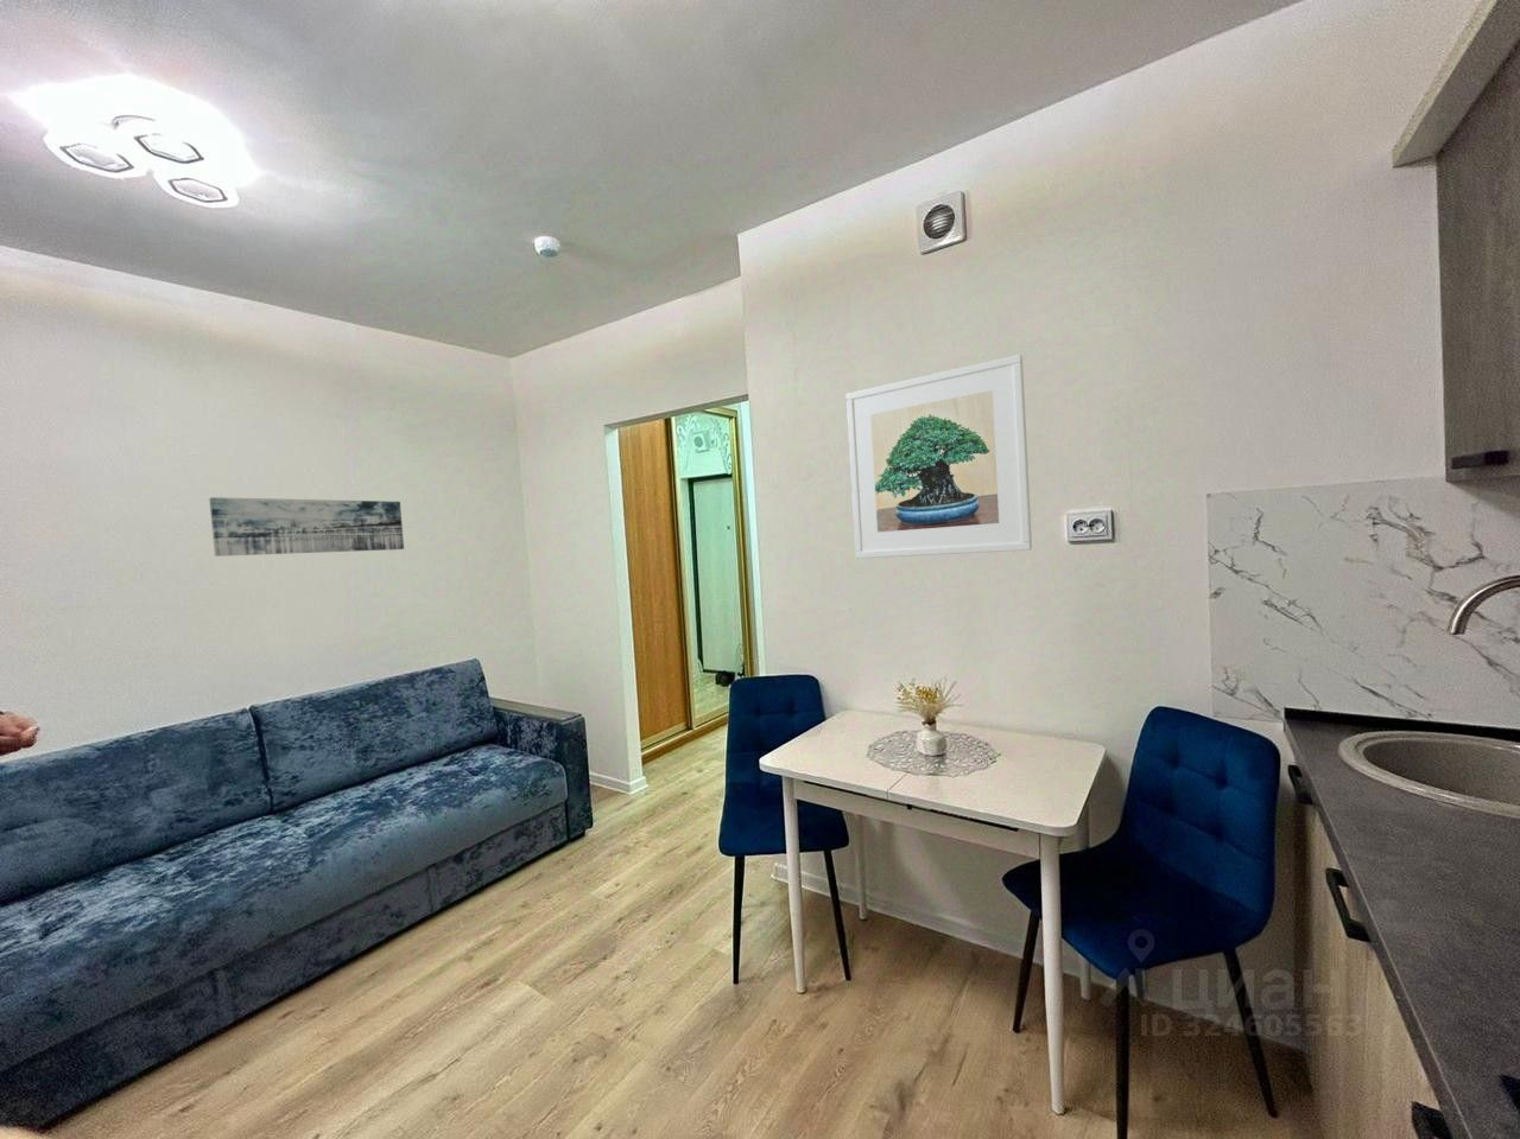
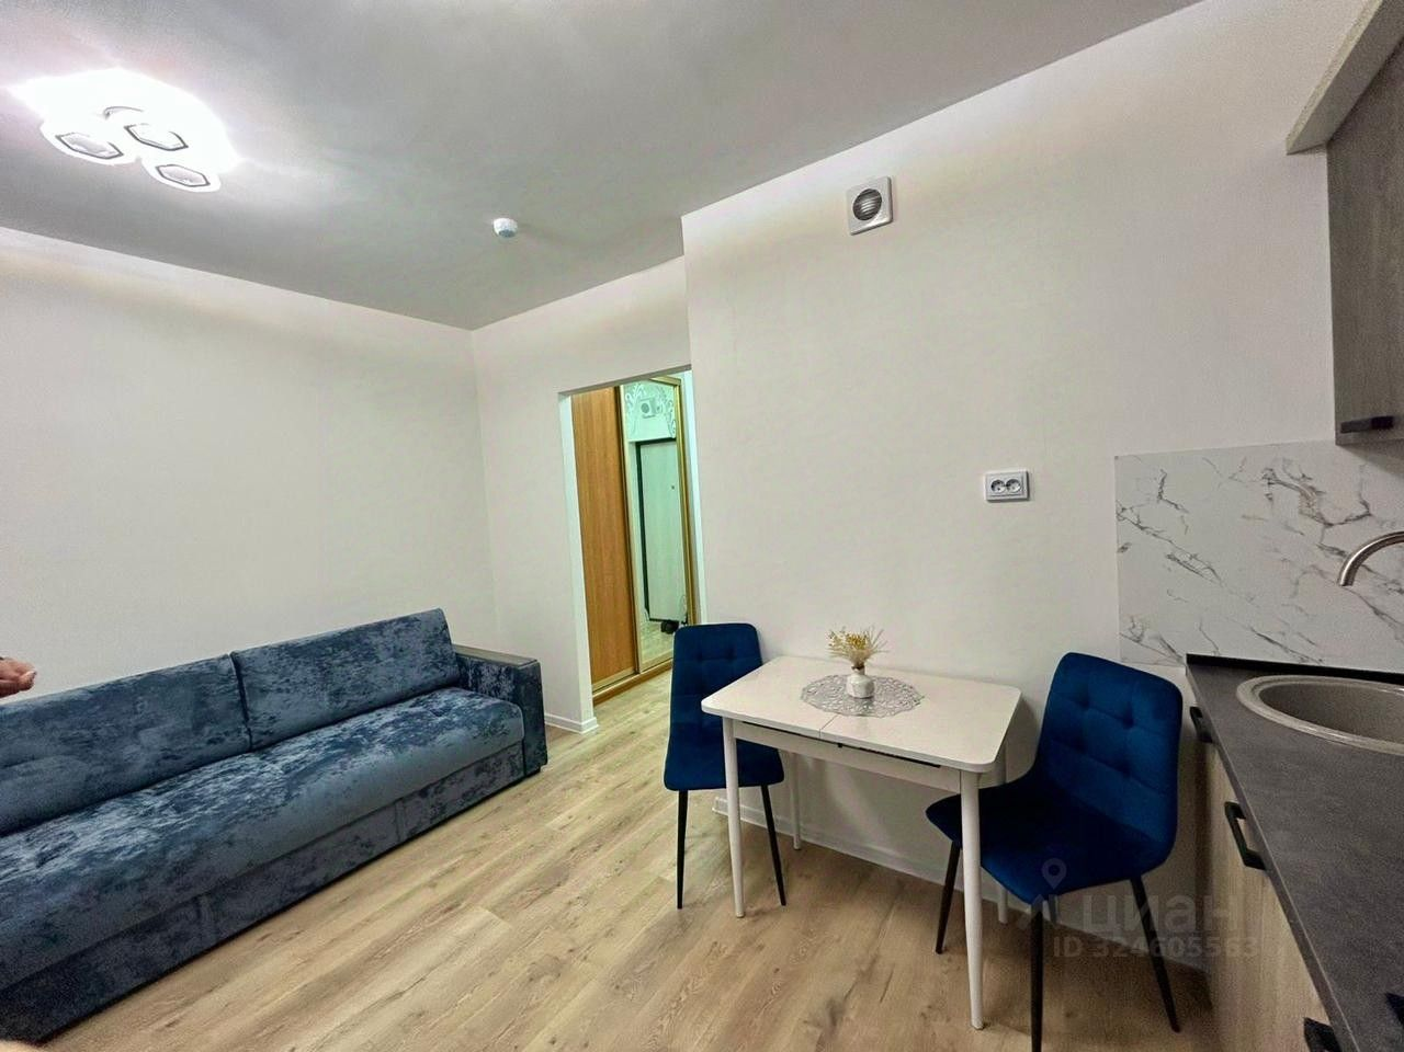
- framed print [845,354,1033,560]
- wall art [208,497,405,558]
